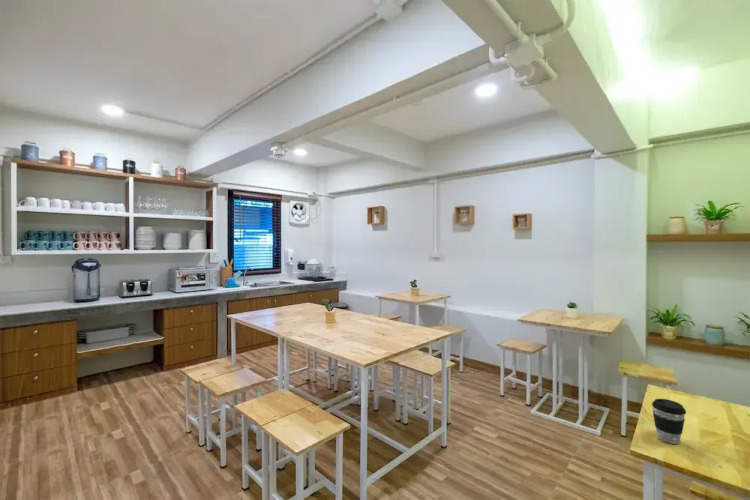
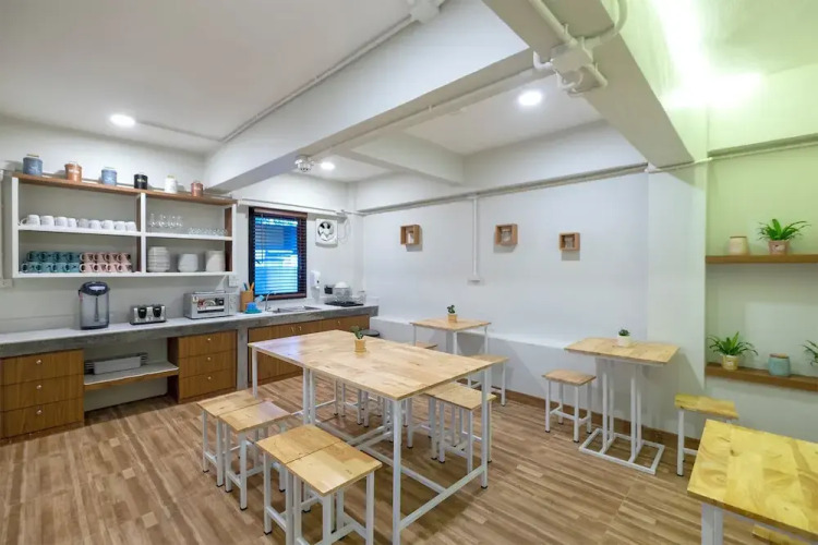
- coffee cup [651,398,687,445]
